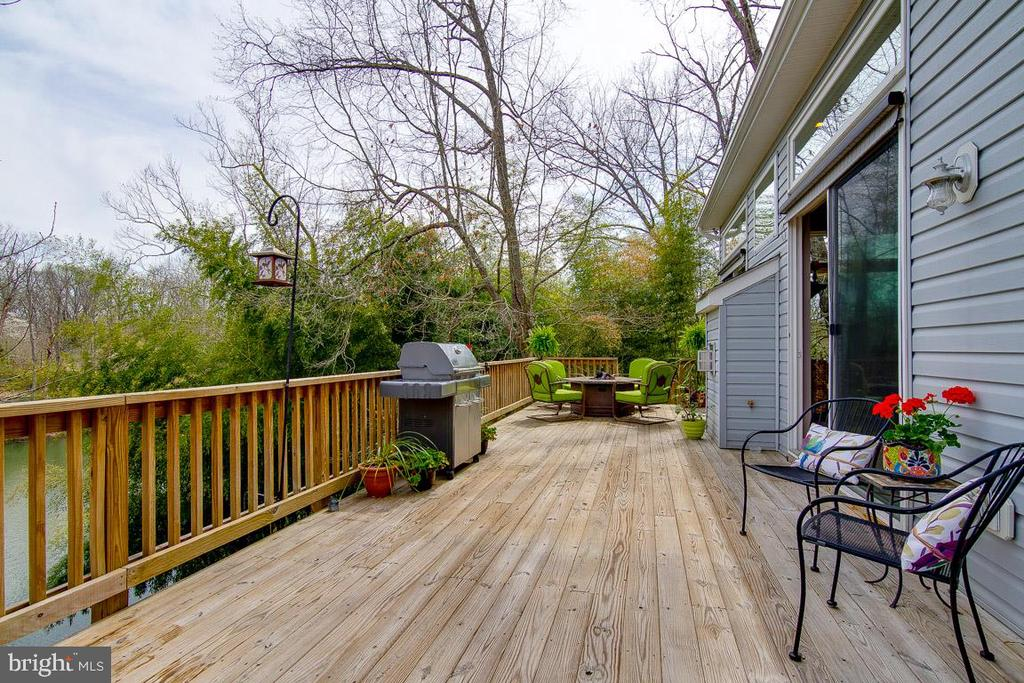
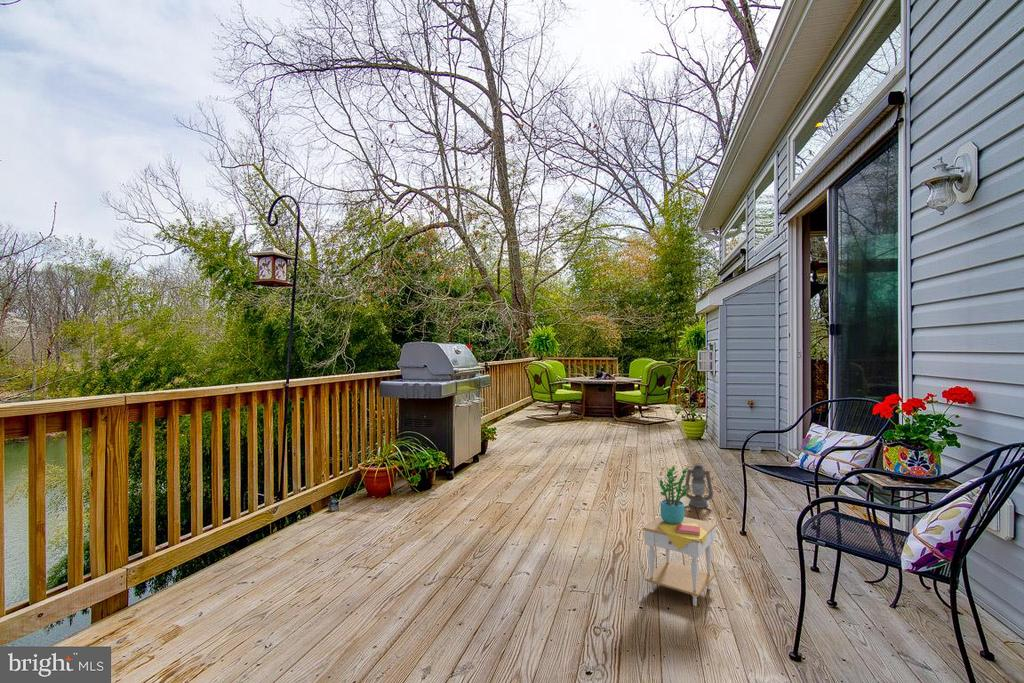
+ side table [642,465,718,607]
+ lantern [684,462,714,509]
